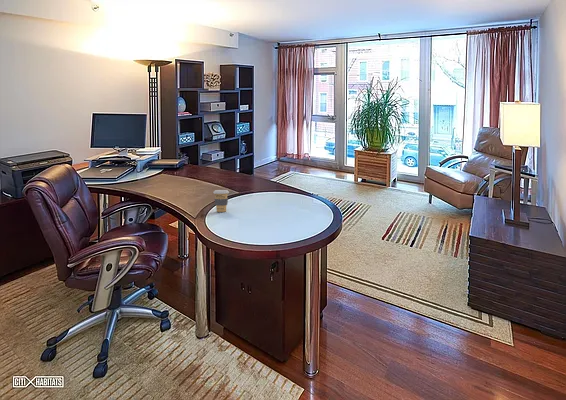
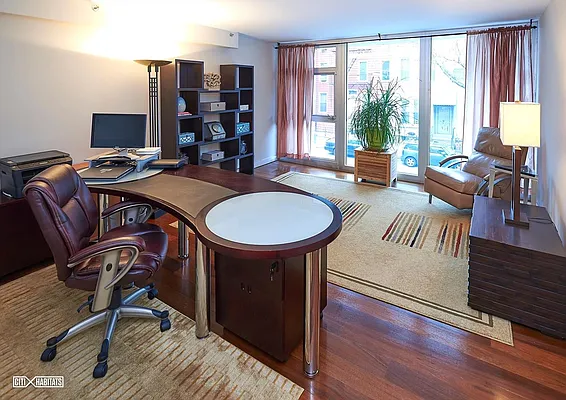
- coffee cup [212,189,230,213]
